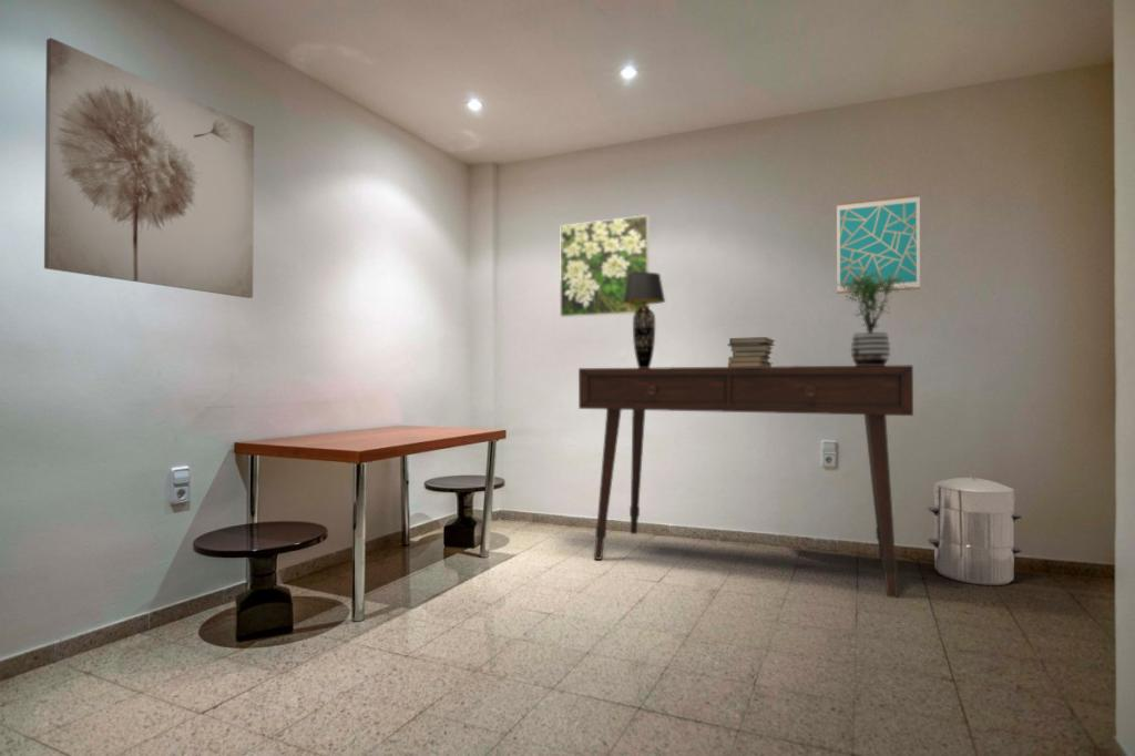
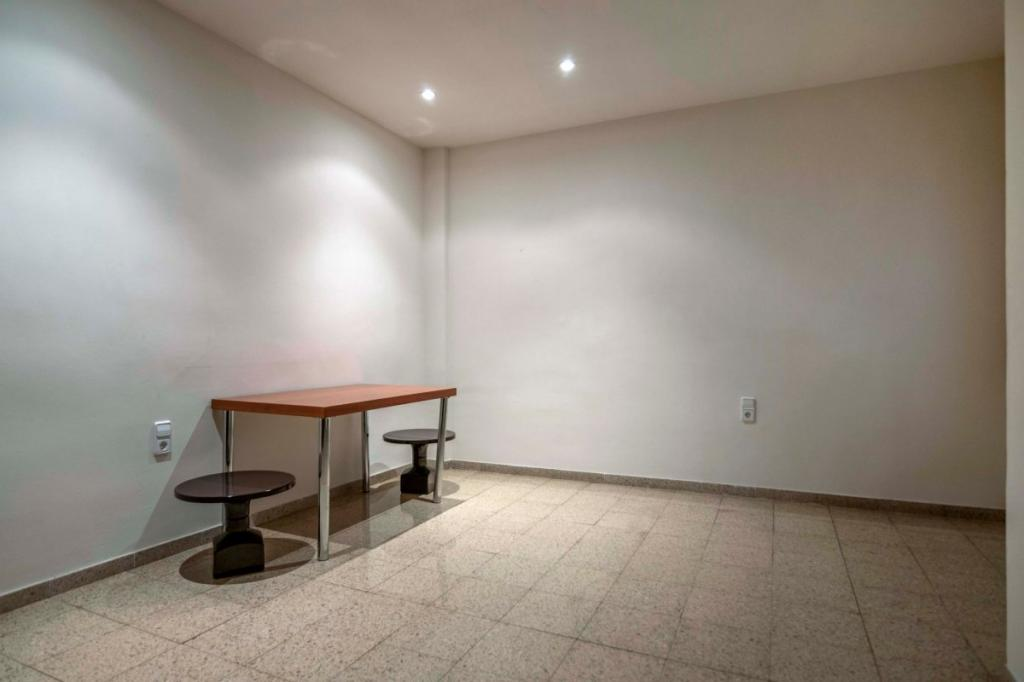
- wall art [43,37,255,299]
- wall art [836,193,921,295]
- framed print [559,214,651,318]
- table lamp [623,272,666,368]
- waste bin [927,472,1023,586]
- desk [577,365,914,600]
- book stack [726,336,776,367]
- potted plant [836,270,914,366]
